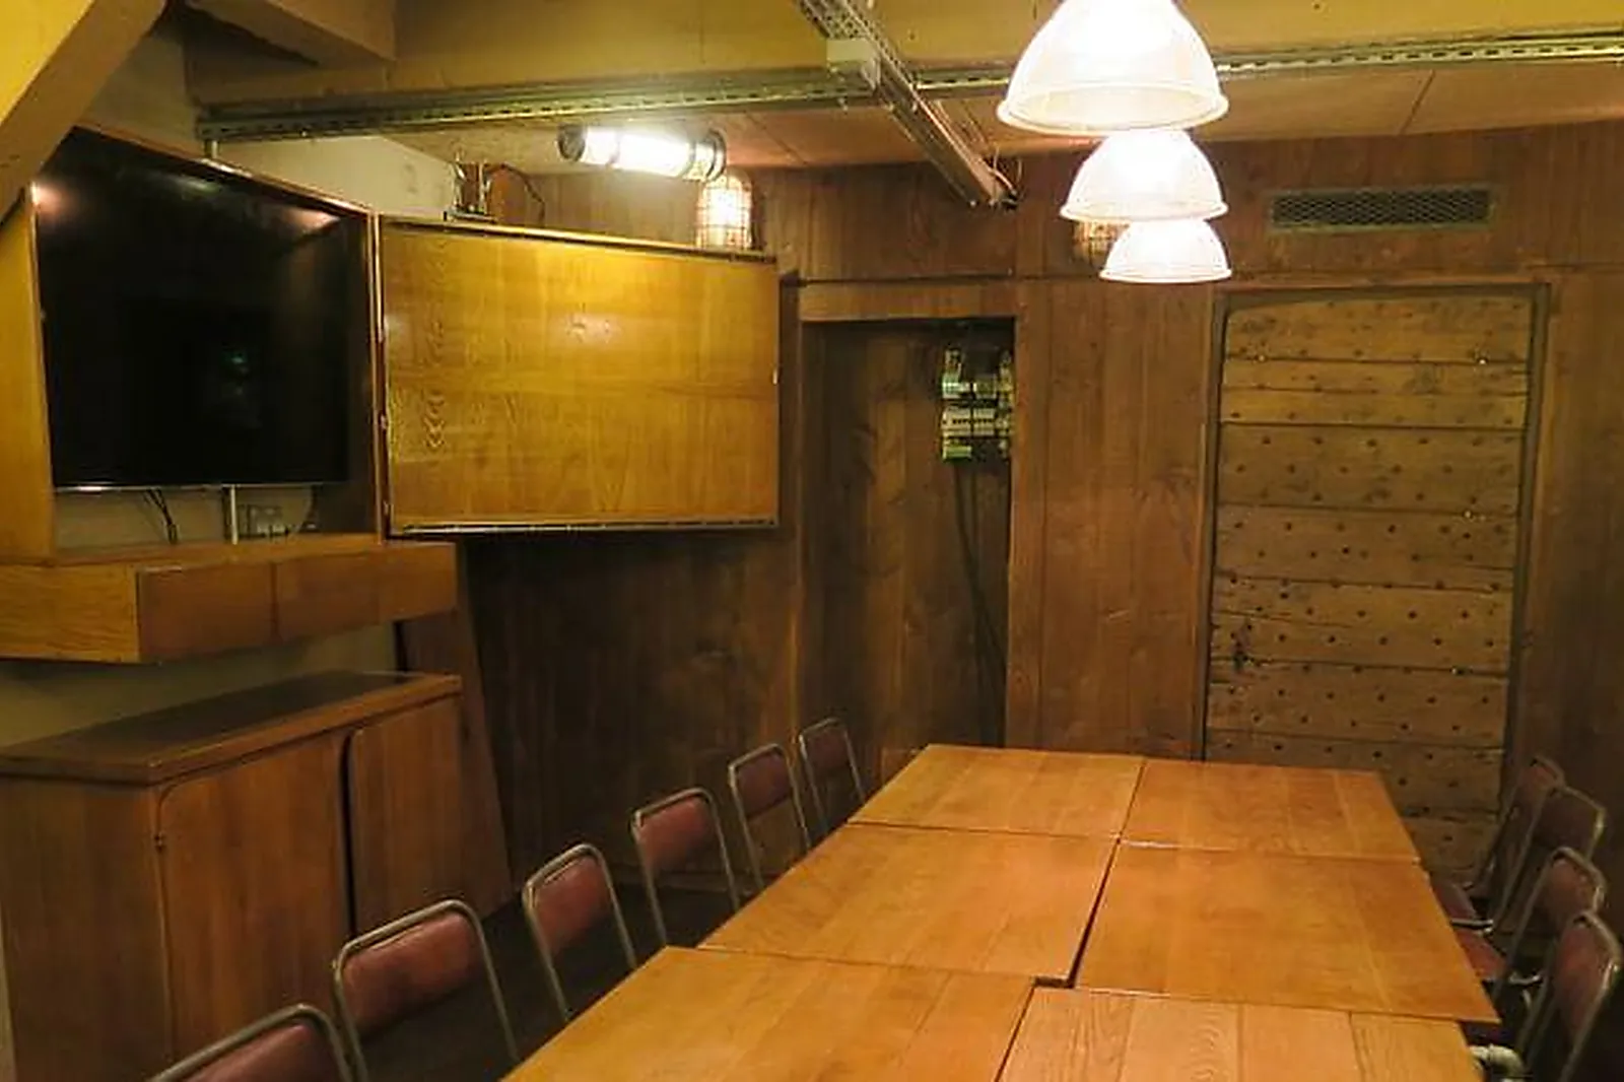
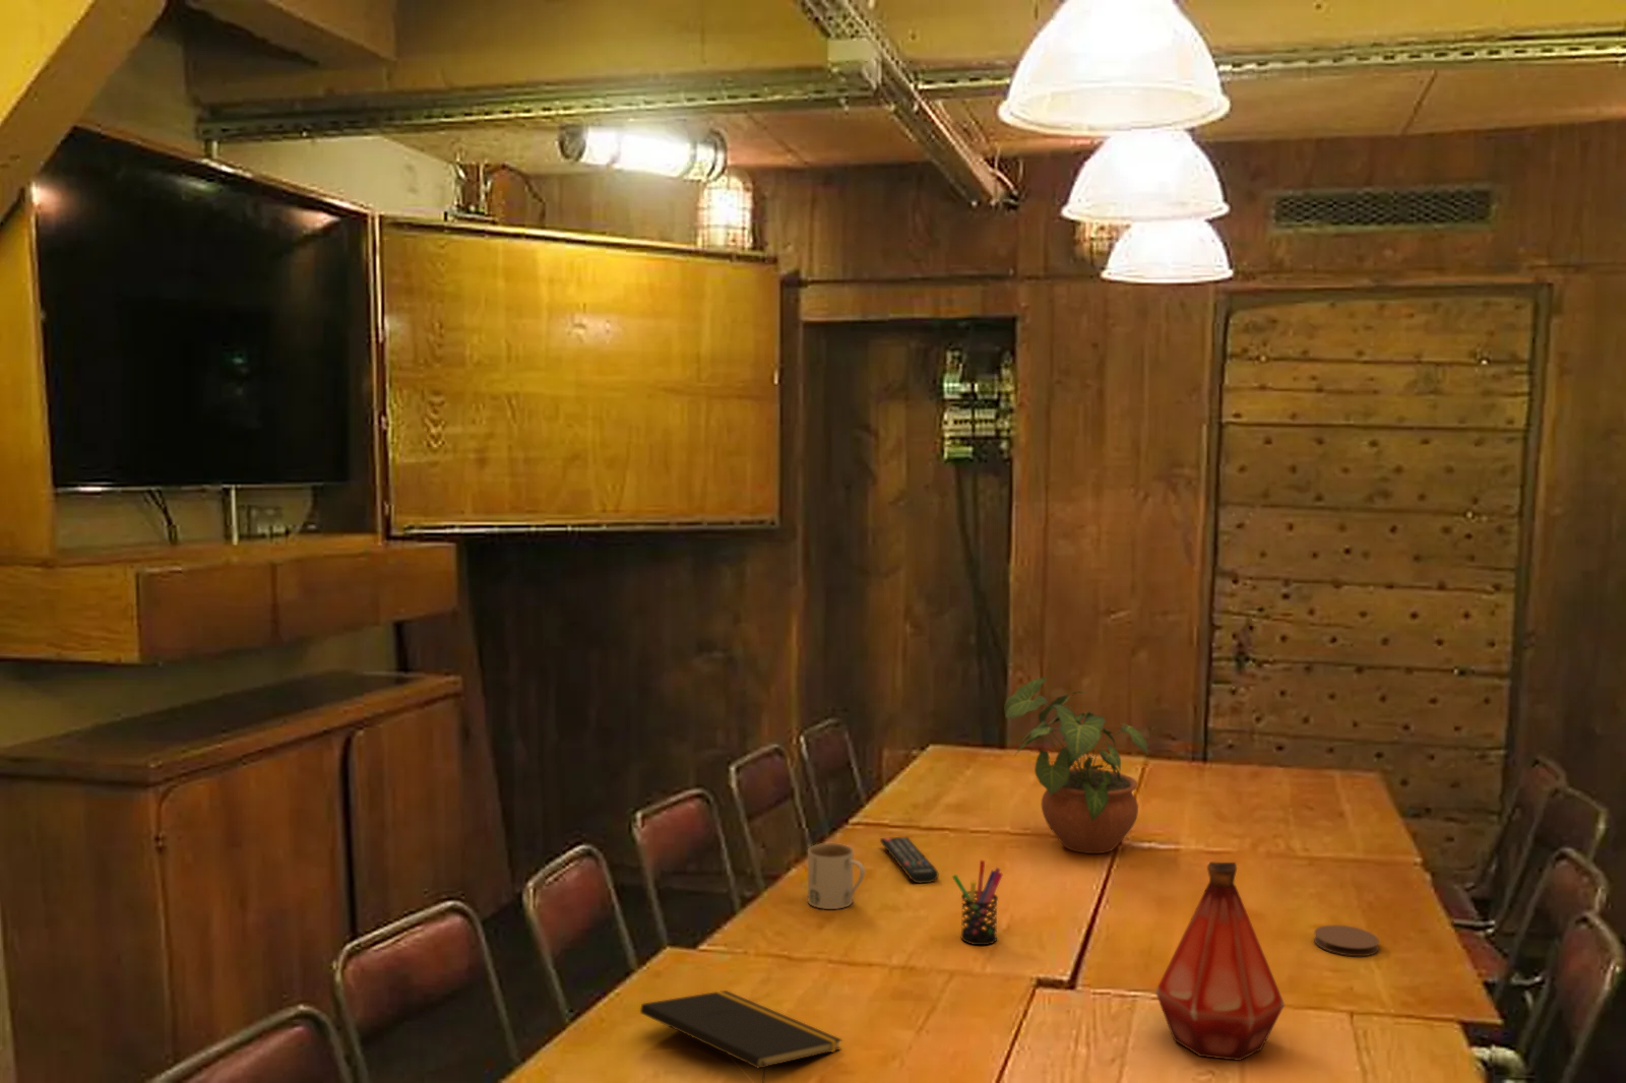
+ bottle [1155,862,1285,1061]
+ potted plant [1003,677,1150,855]
+ coaster [1313,923,1381,957]
+ notepad [640,990,844,1083]
+ mug [806,842,866,910]
+ remote control [879,836,939,885]
+ pen holder [951,859,1005,946]
